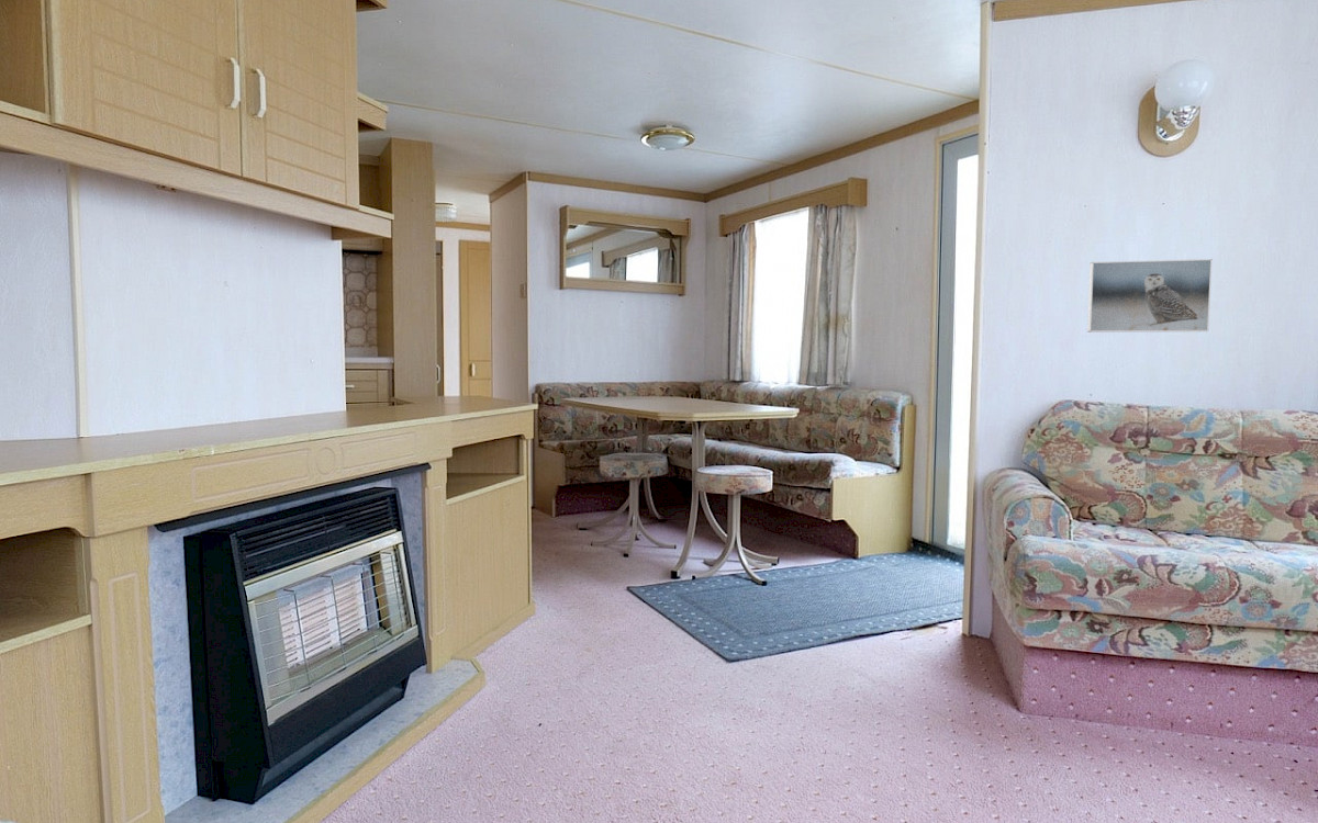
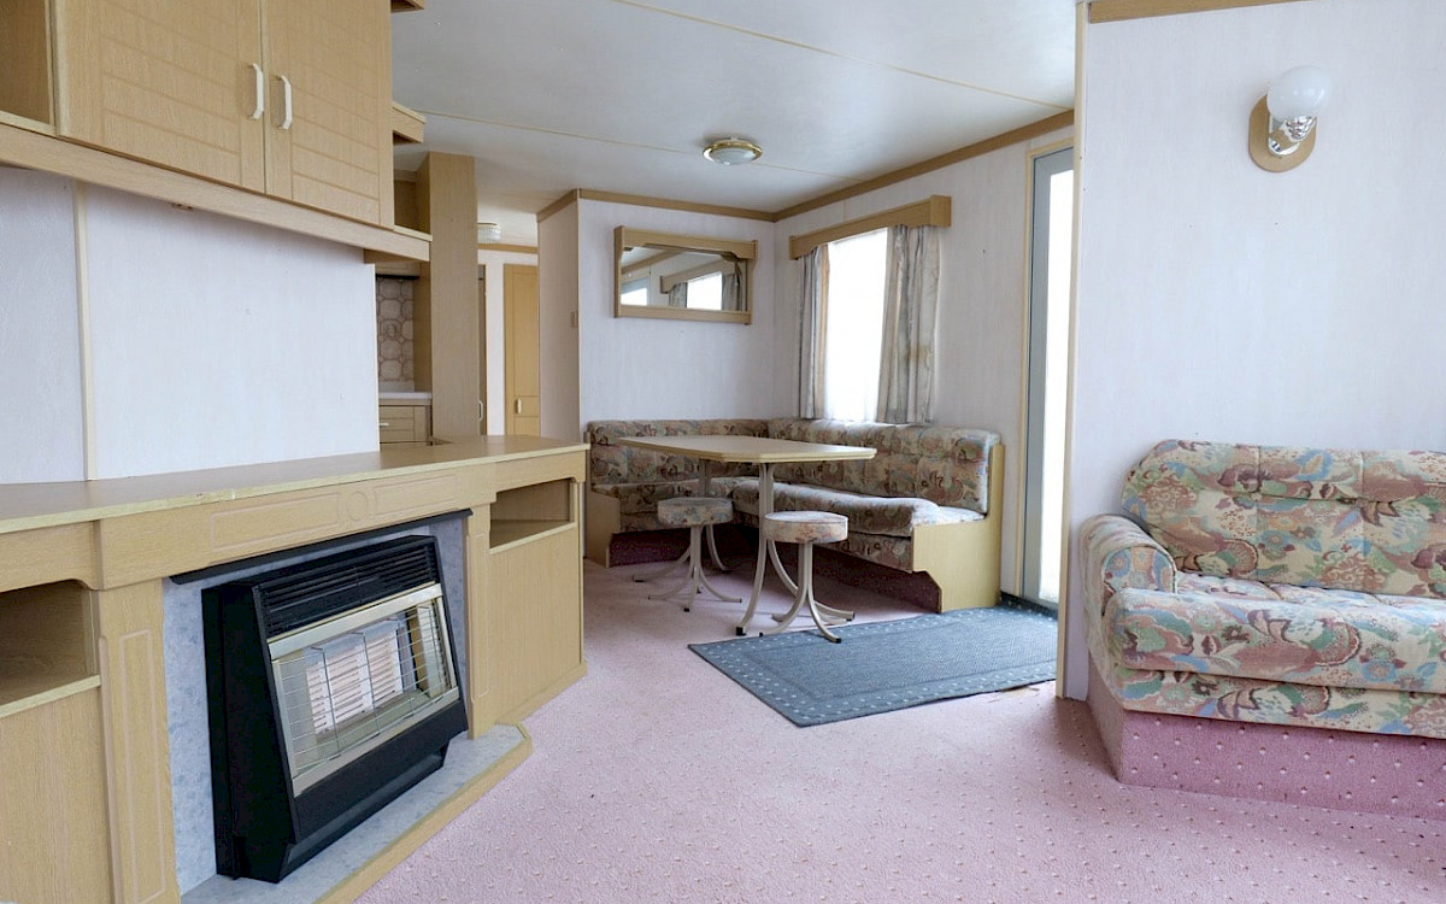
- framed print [1086,258,1214,334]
